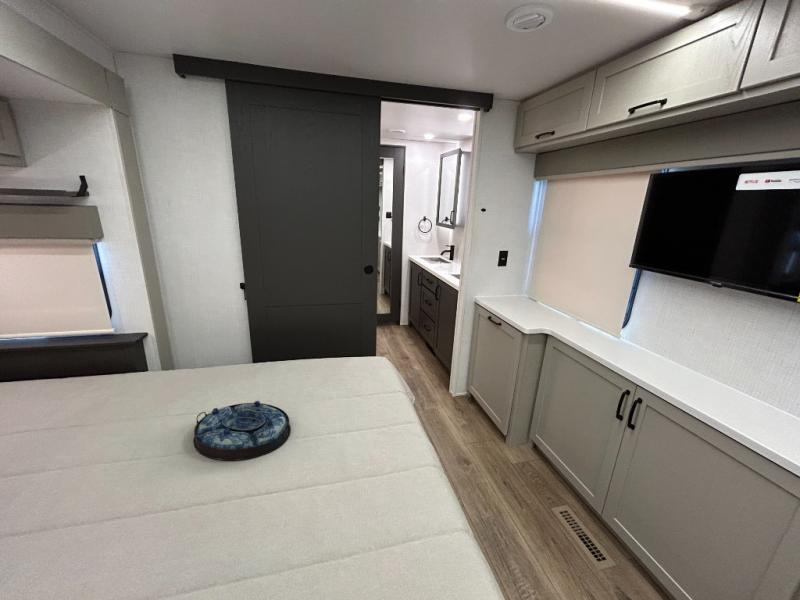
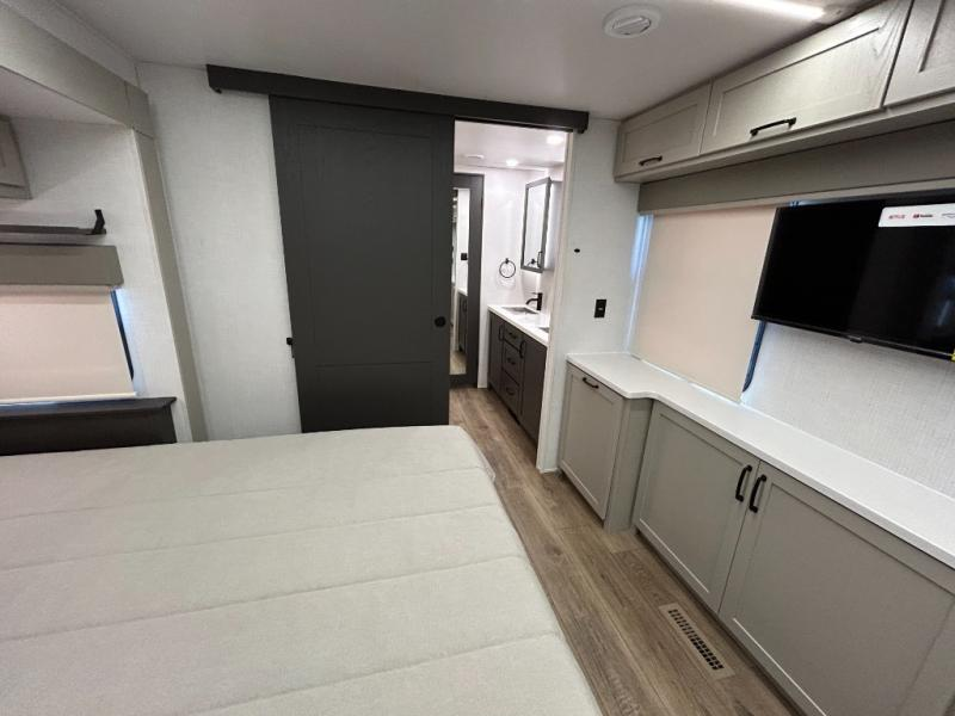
- serving tray [192,400,292,462]
